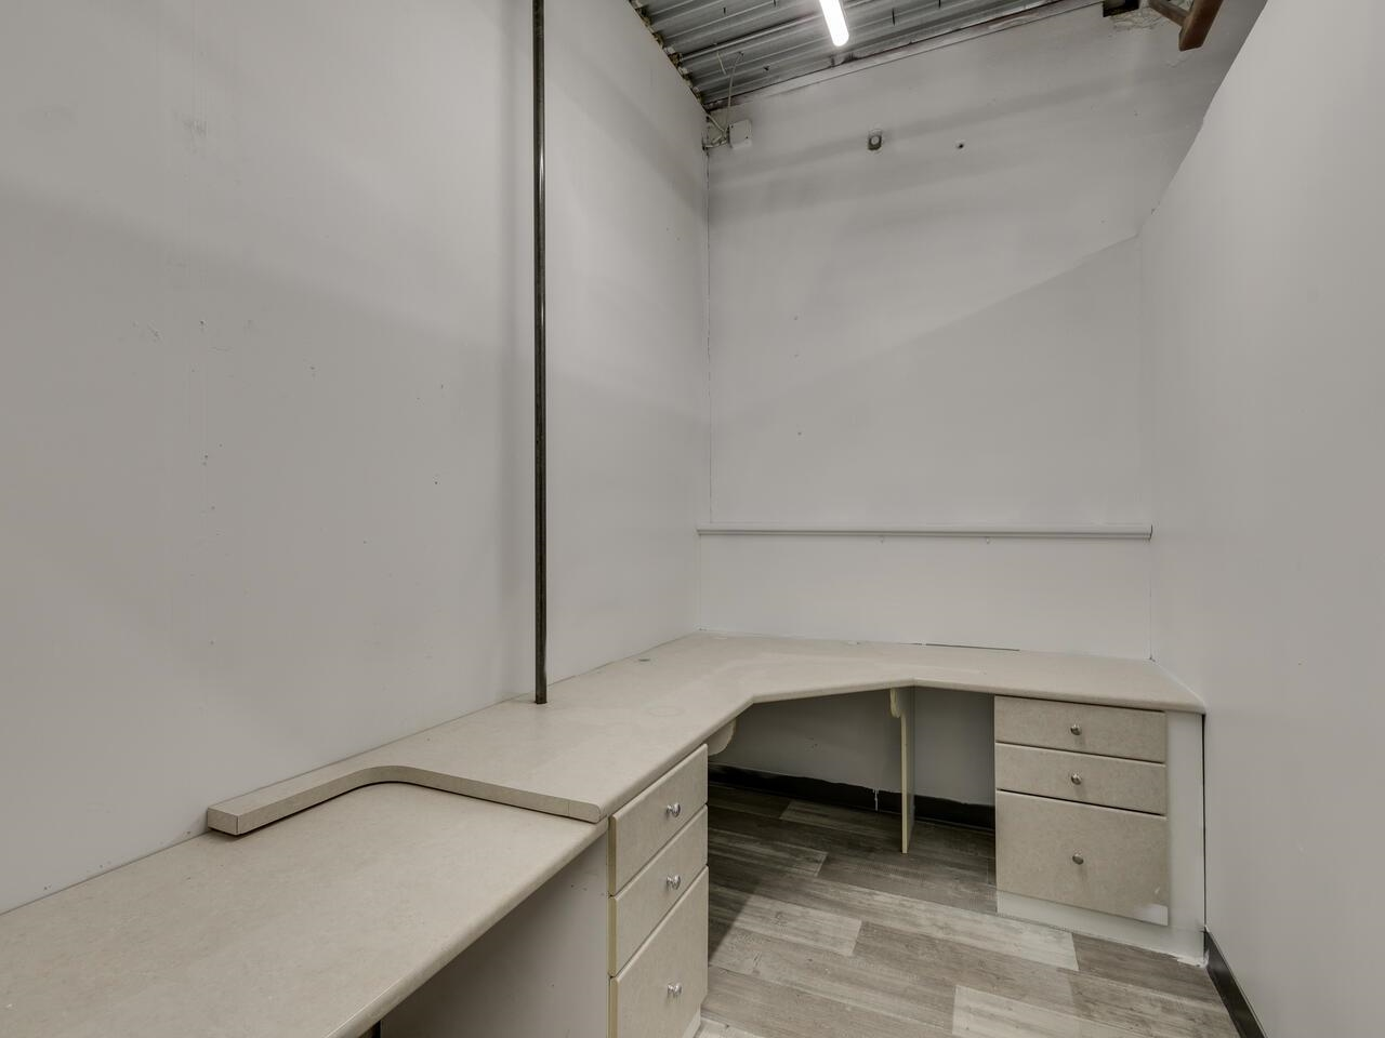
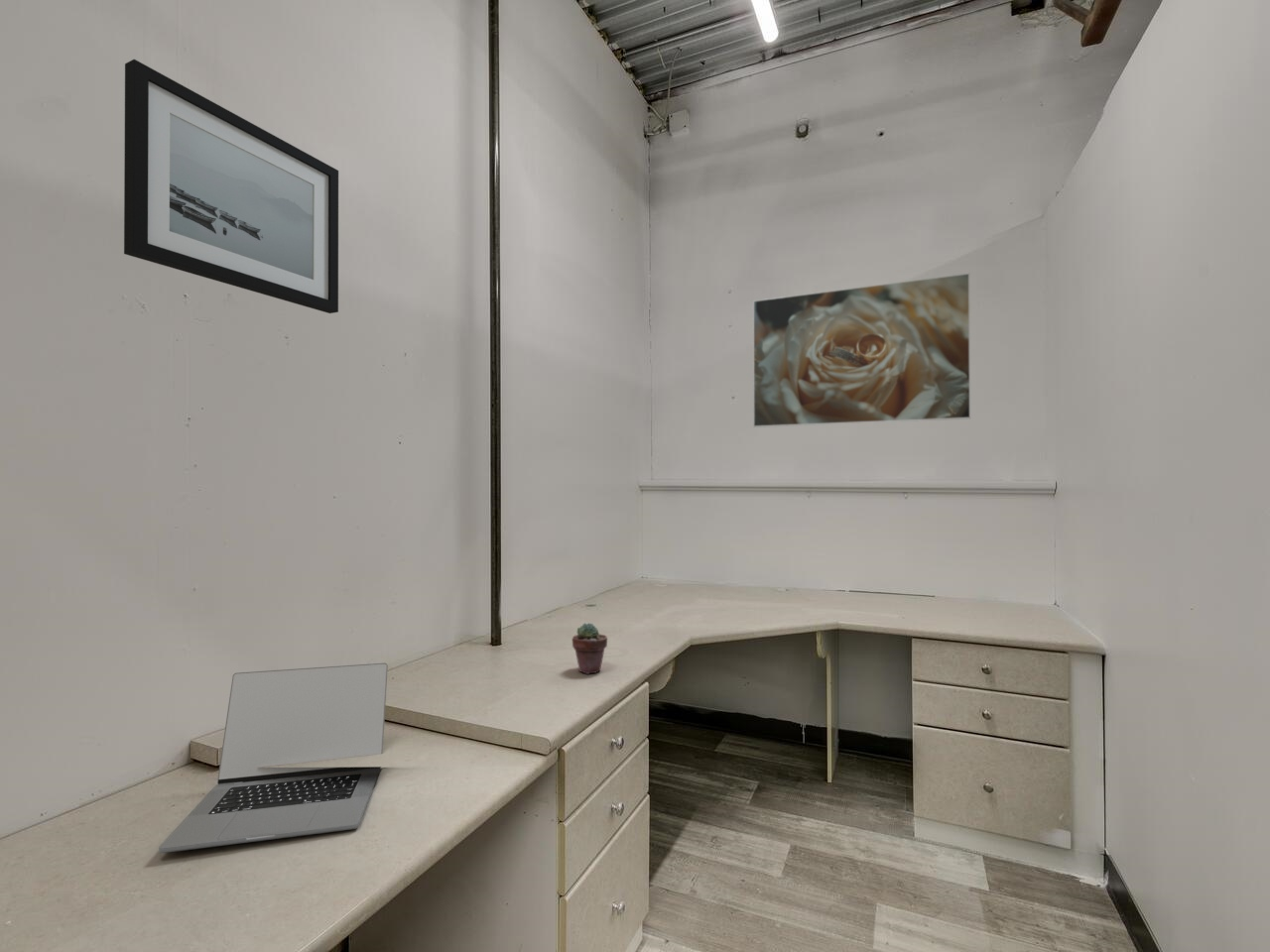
+ wall art [123,59,339,314]
+ potted succulent [572,622,608,675]
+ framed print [752,272,971,428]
+ laptop [158,662,389,854]
